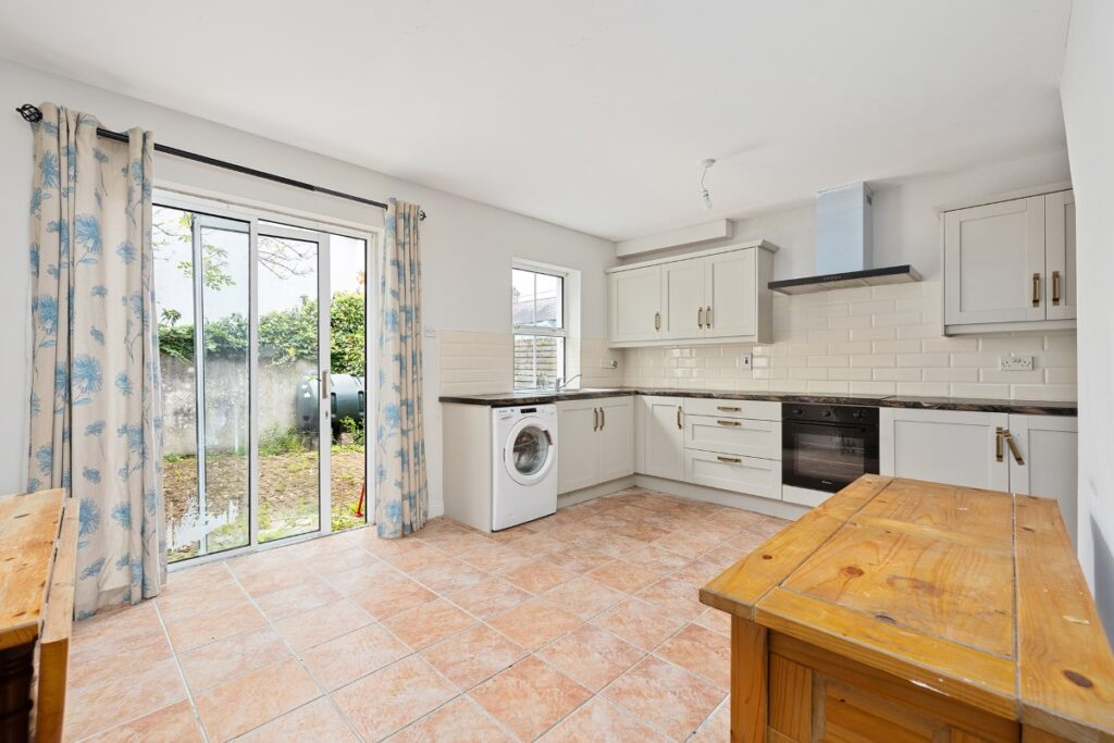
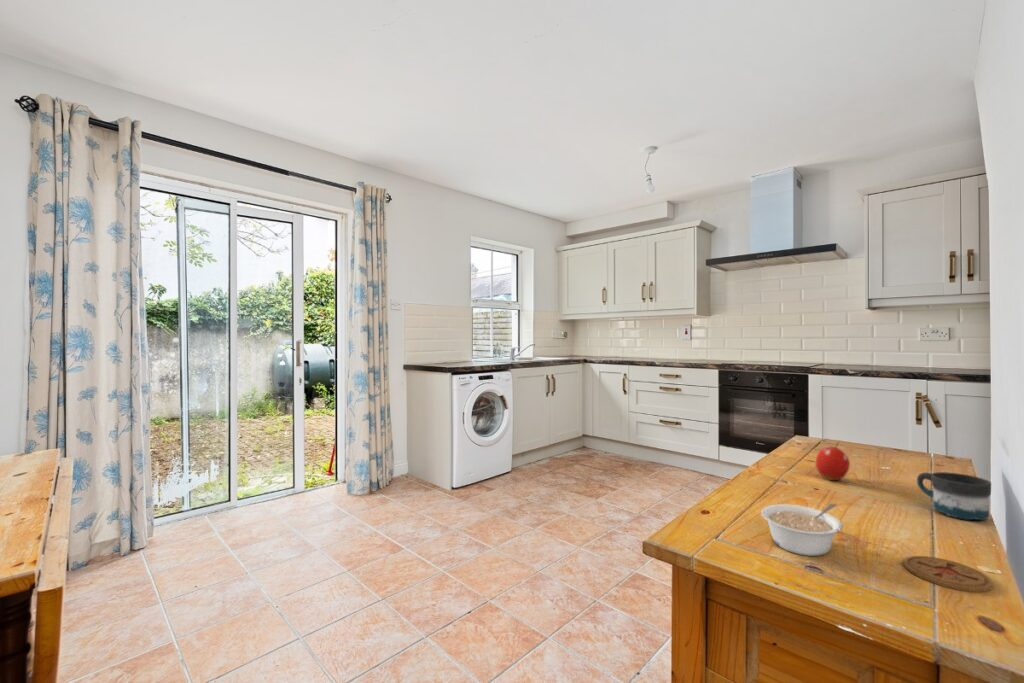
+ mug [916,471,992,521]
+ legume [760,503,844,557]
+ fruit [815,442,851,481]
+ coaster [903,555,994,593]
